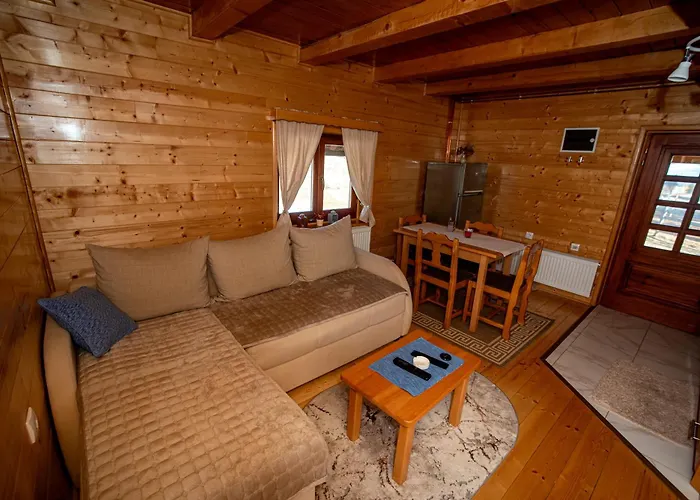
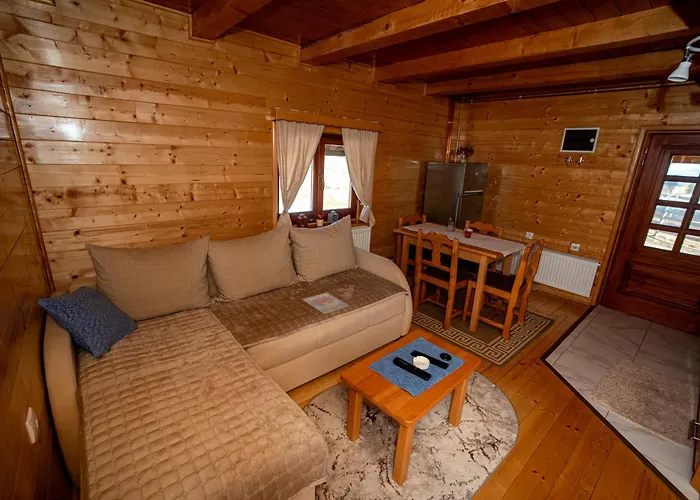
+ magazine [301,292,350,315]
